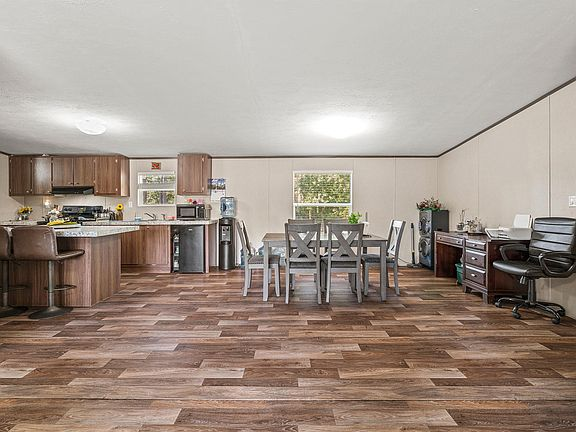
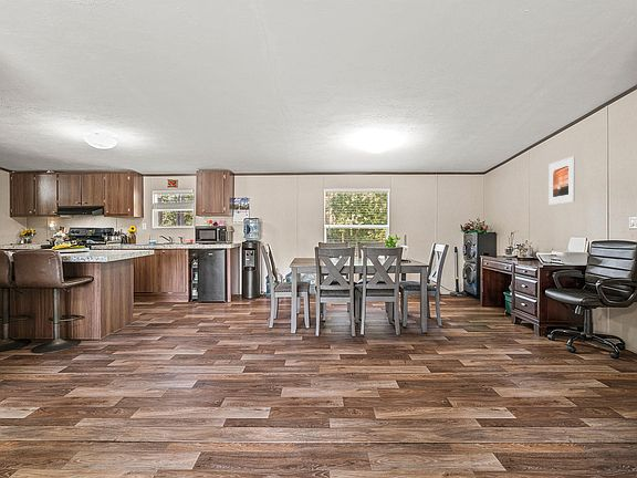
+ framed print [547,156,576,206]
